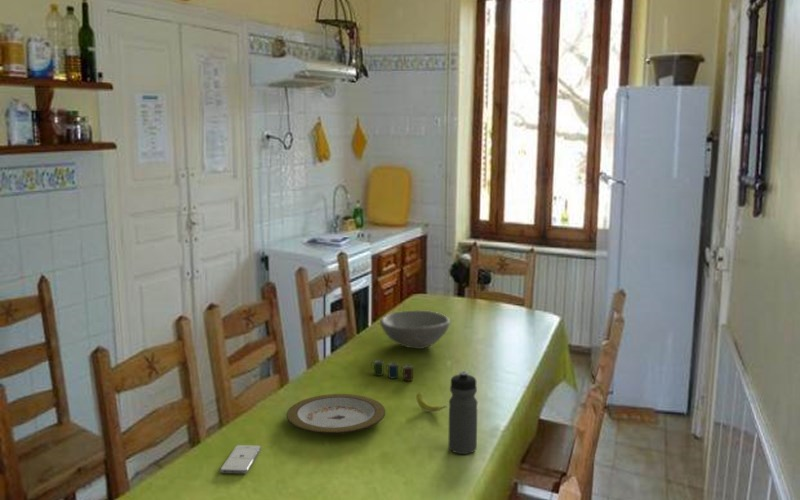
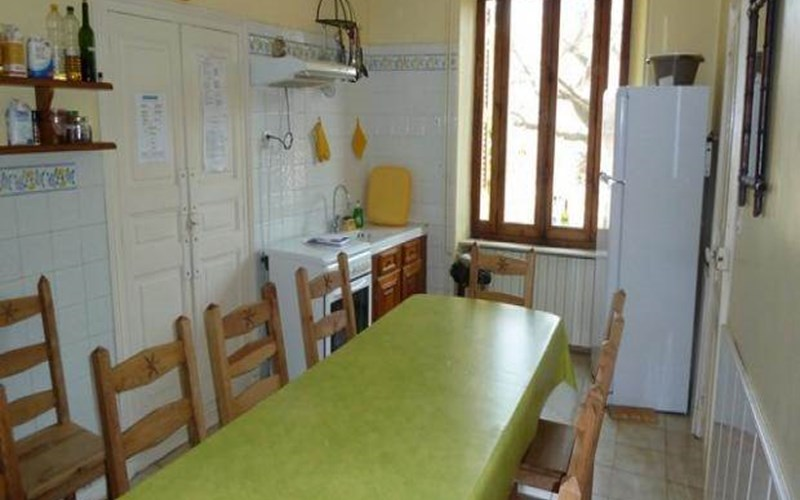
- banana [416,391,447,413]
- smartphone [219,444,262,474]
- bowl [379,309,451,350]
- water bottle [447,370,479,455]
- cup [370,359,414,382]
- plate [286,393,386,434]
